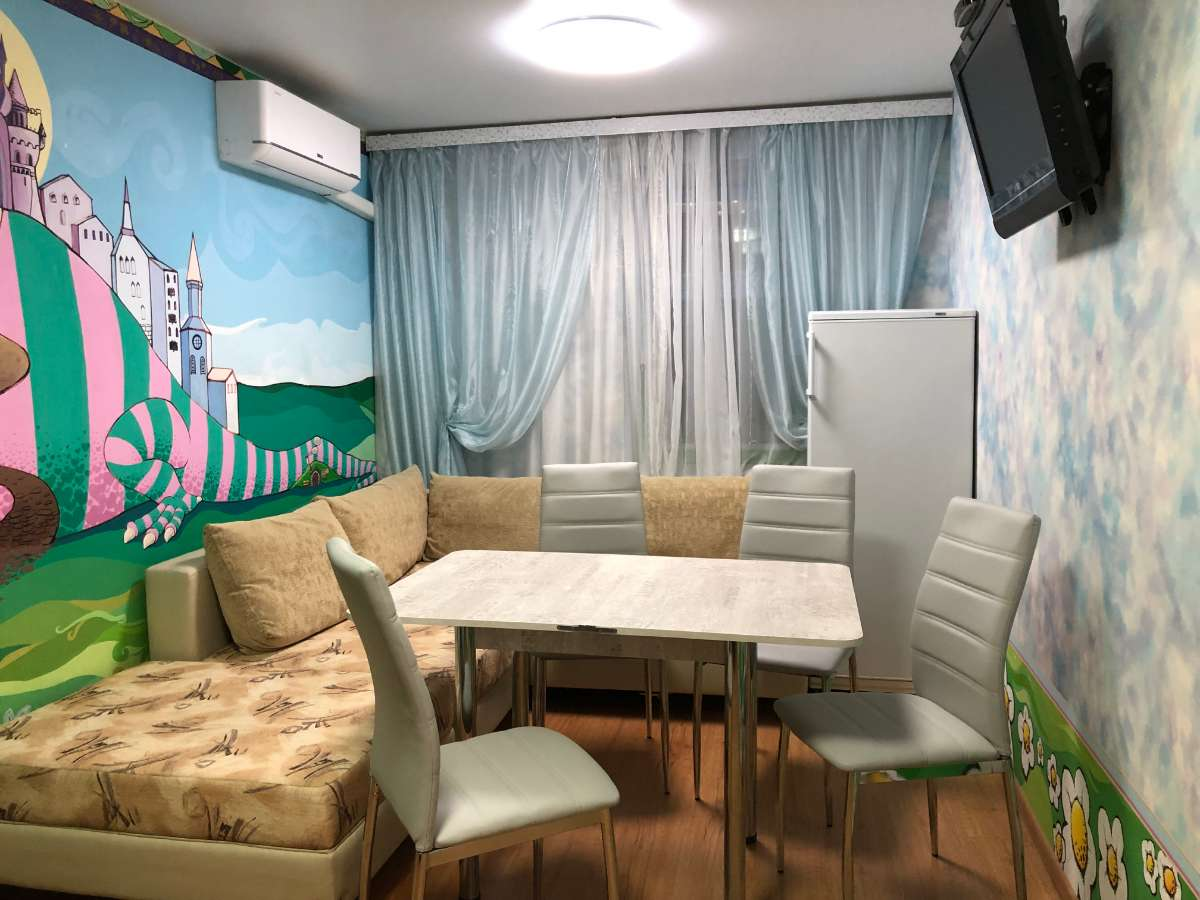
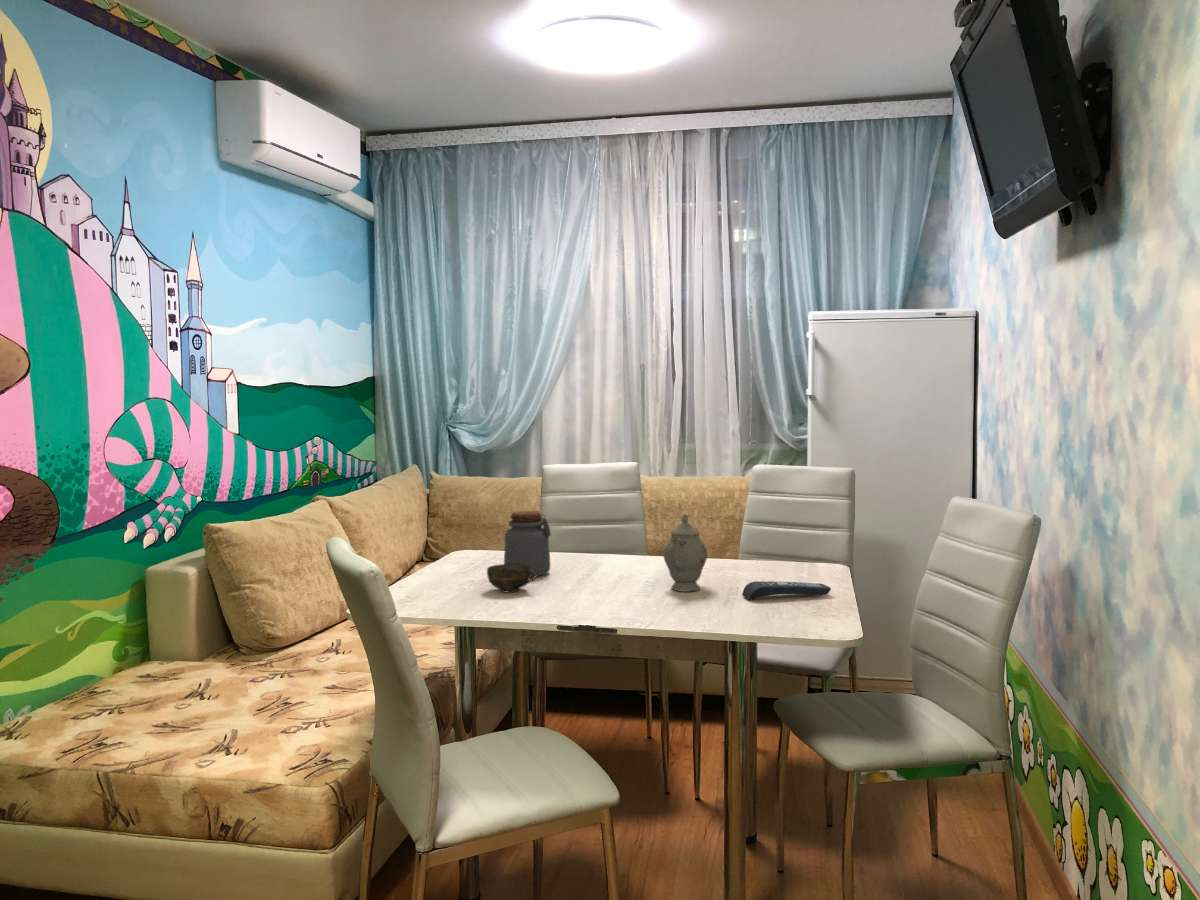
+ cup [486,563,537,593]
+ chinaware [662,513,708,593]
+ remote control [741,580,832,601]
+ jar [503,510,552,578]
